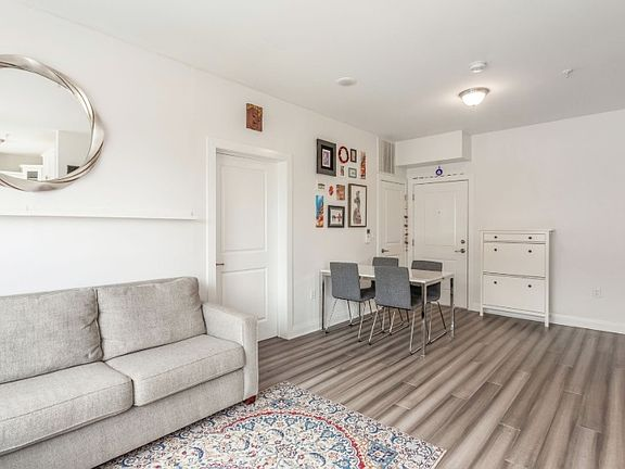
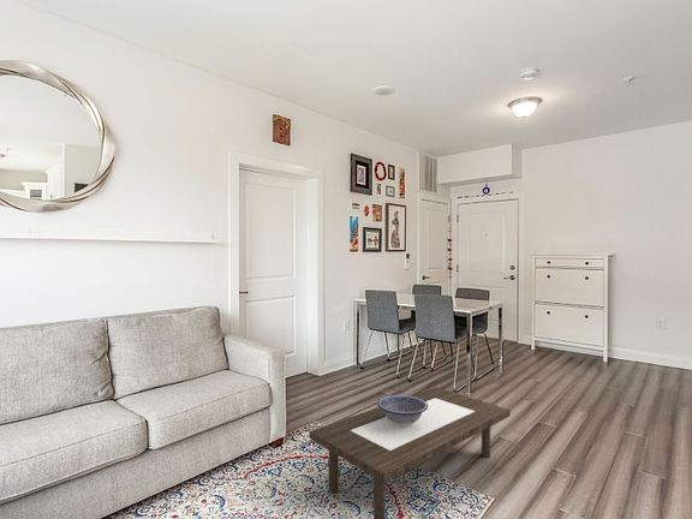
+ coffee table [308,386,512,519]
+ decorative bowl [376,394,428,426]
